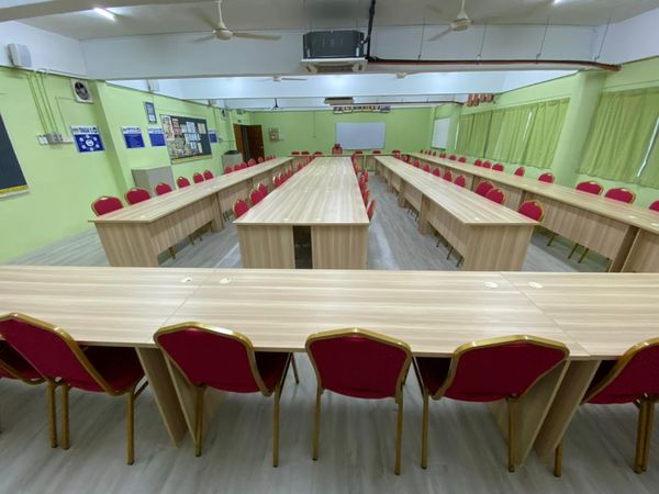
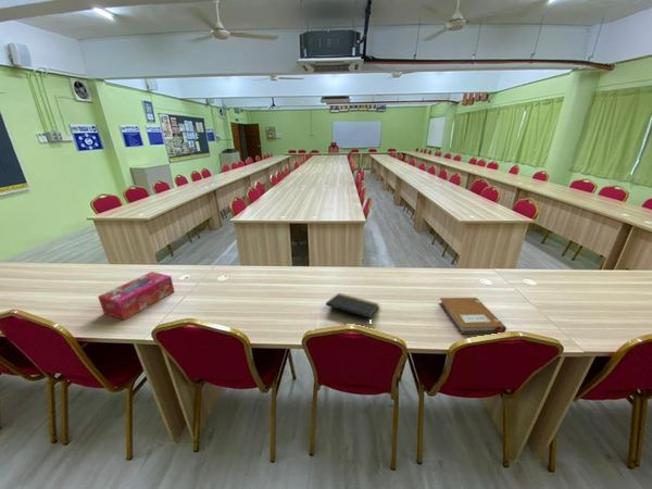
+ notepad [325,292,380,318]
+ tissue box [97,271,175,321]
+ notebook [438,297,507,335]
